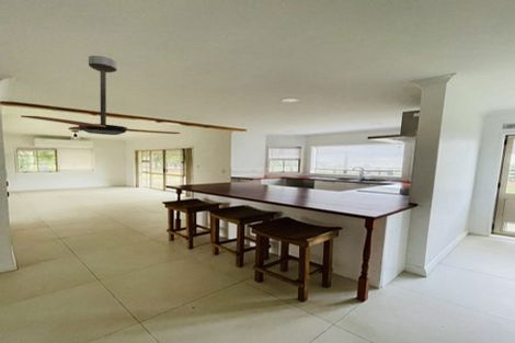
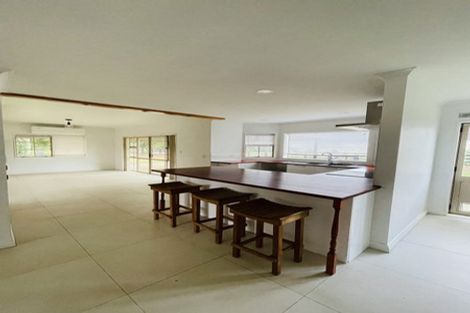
- ceiling fan [20,55,181,136]
